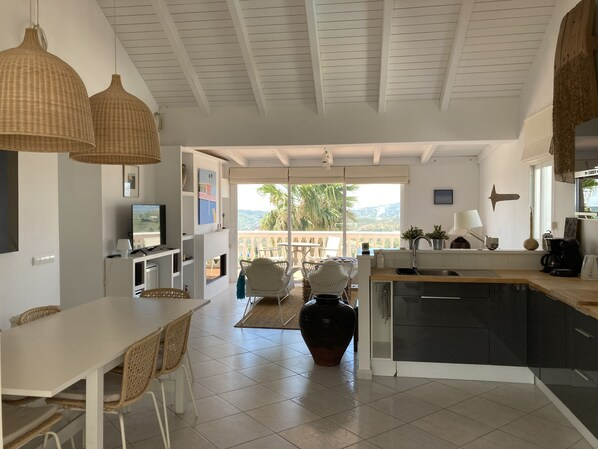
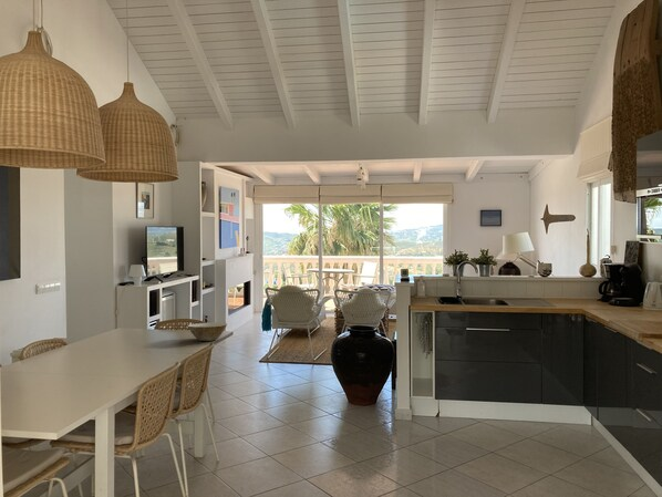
+ bowl [186,321,228,342]
